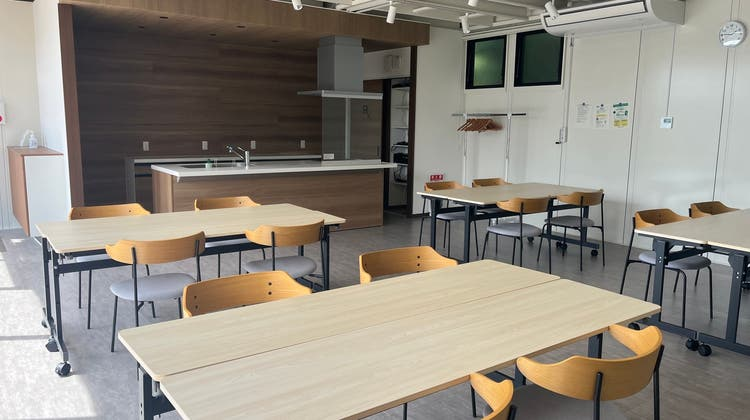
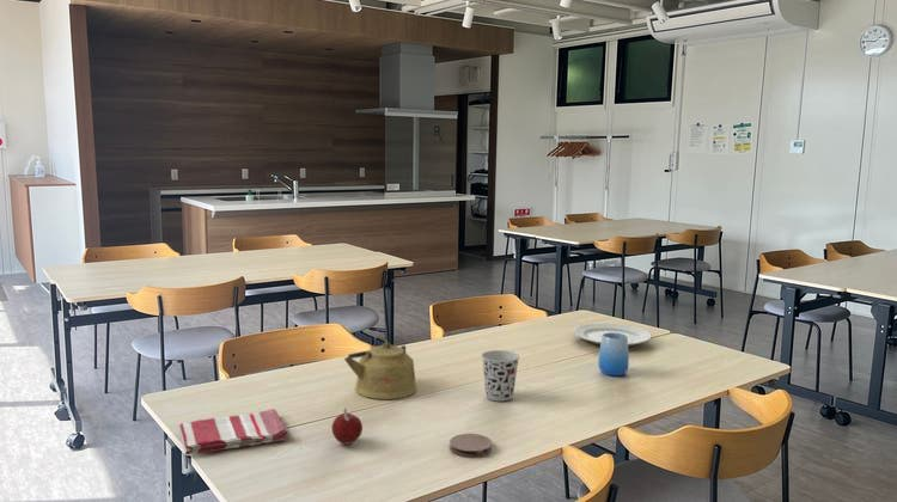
+ cup [597,332,630,376]
+ cup [481,349,520,402]
+ chinaware [573,322,653,347]
+ dish towel [178,408,289,455]
+ coaster [448,433,493,458]
+ fruit [330,406,364,445]
+ kettle [343,339,419,400]
